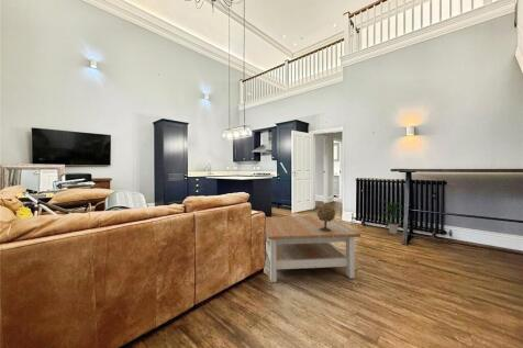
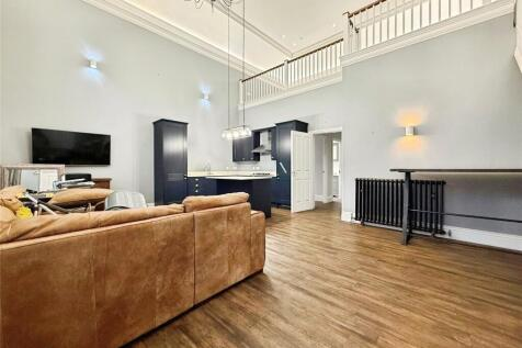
- decorative sculpture [316,203,336,232]
- indoor plant [379,198,405,235]
- coffee table [265,215,361,283]
